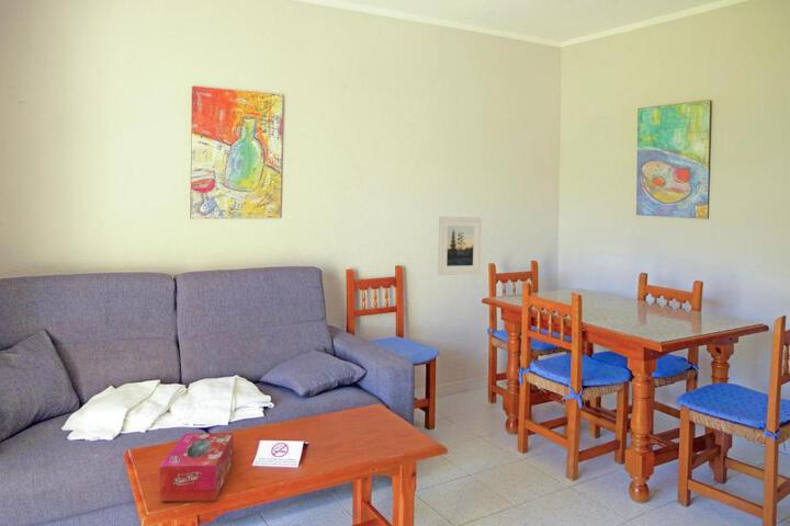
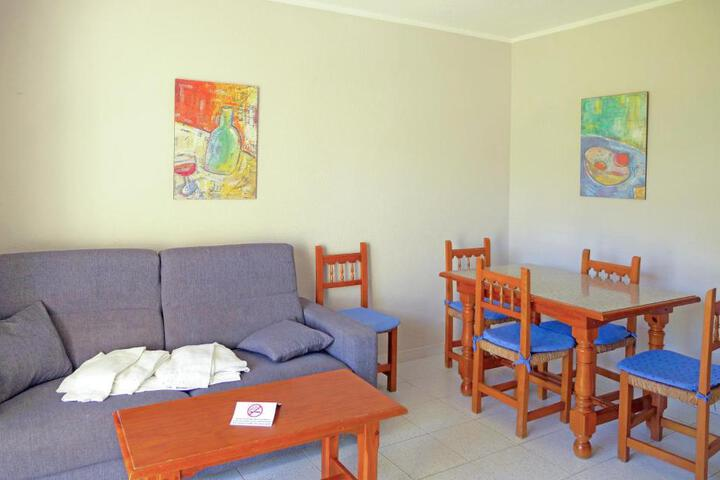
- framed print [437,216,483,276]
- tissue box [159,432,234,502]
